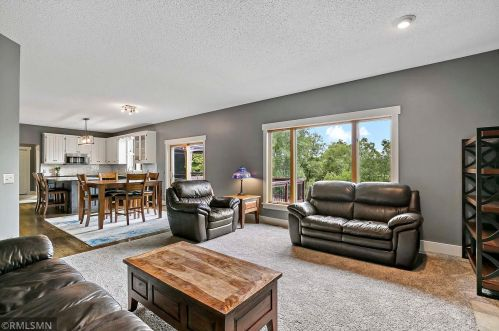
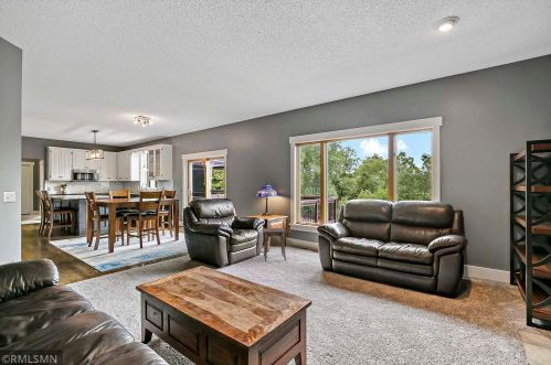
+ stool [263,227,287,262]
